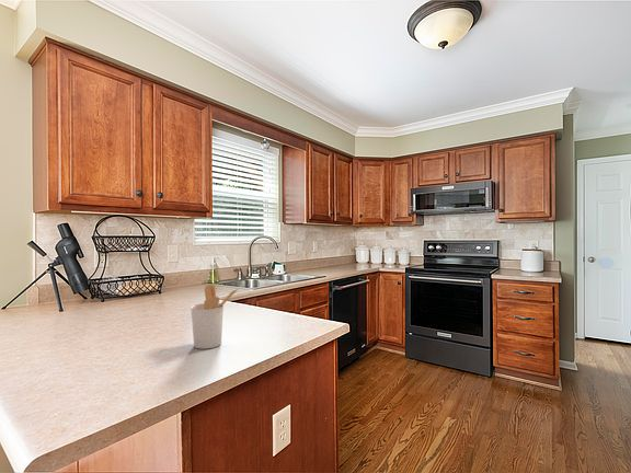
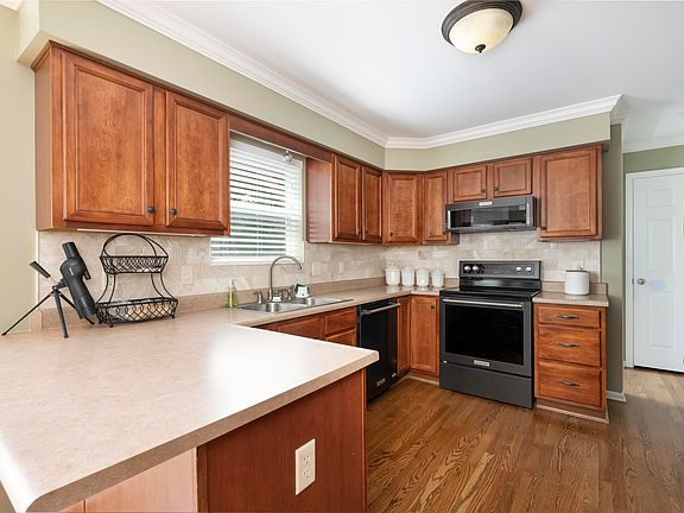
- utensil holder [190,284,240,350]
